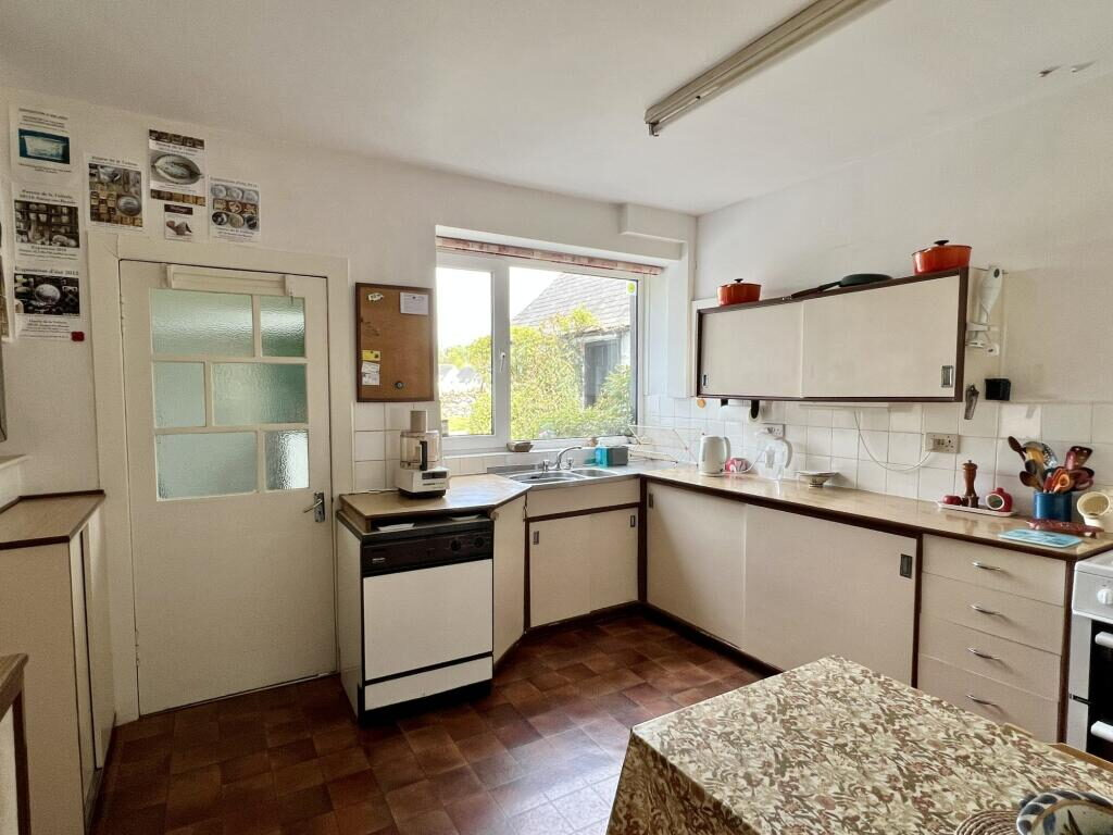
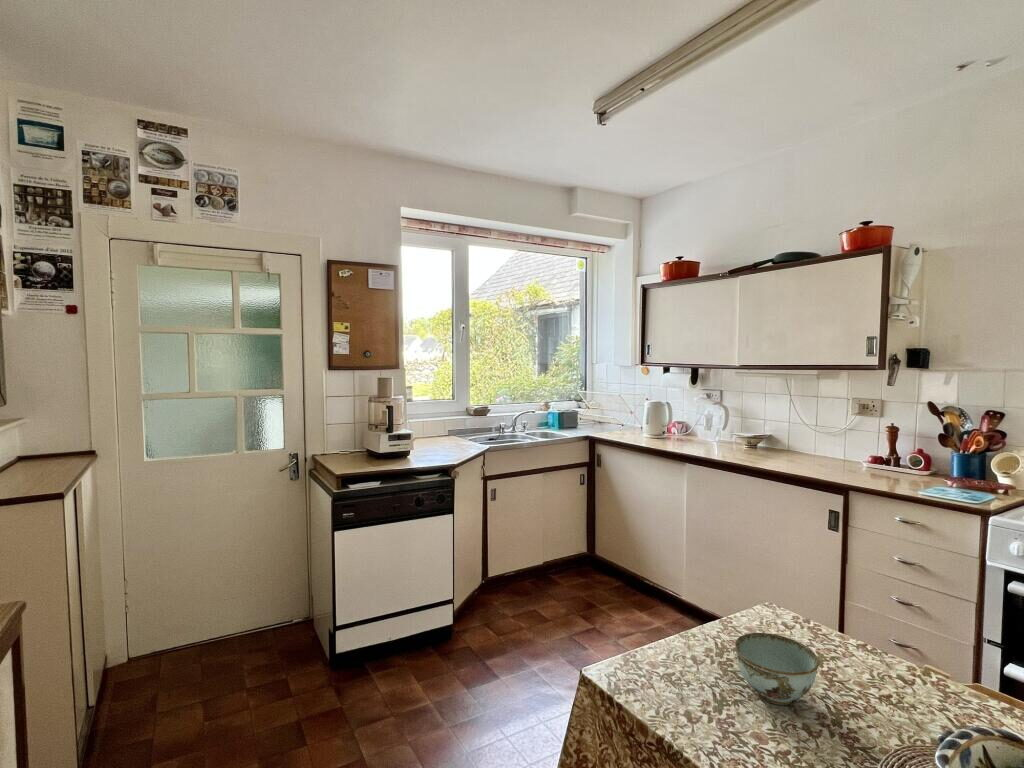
+ bowl [734,632,820,706]
